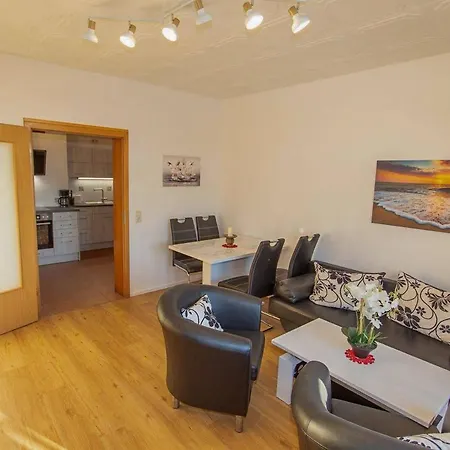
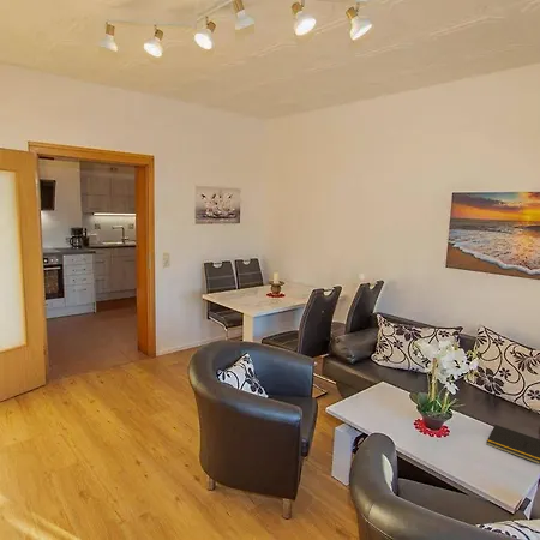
+ notepad [485,424,540,464]
